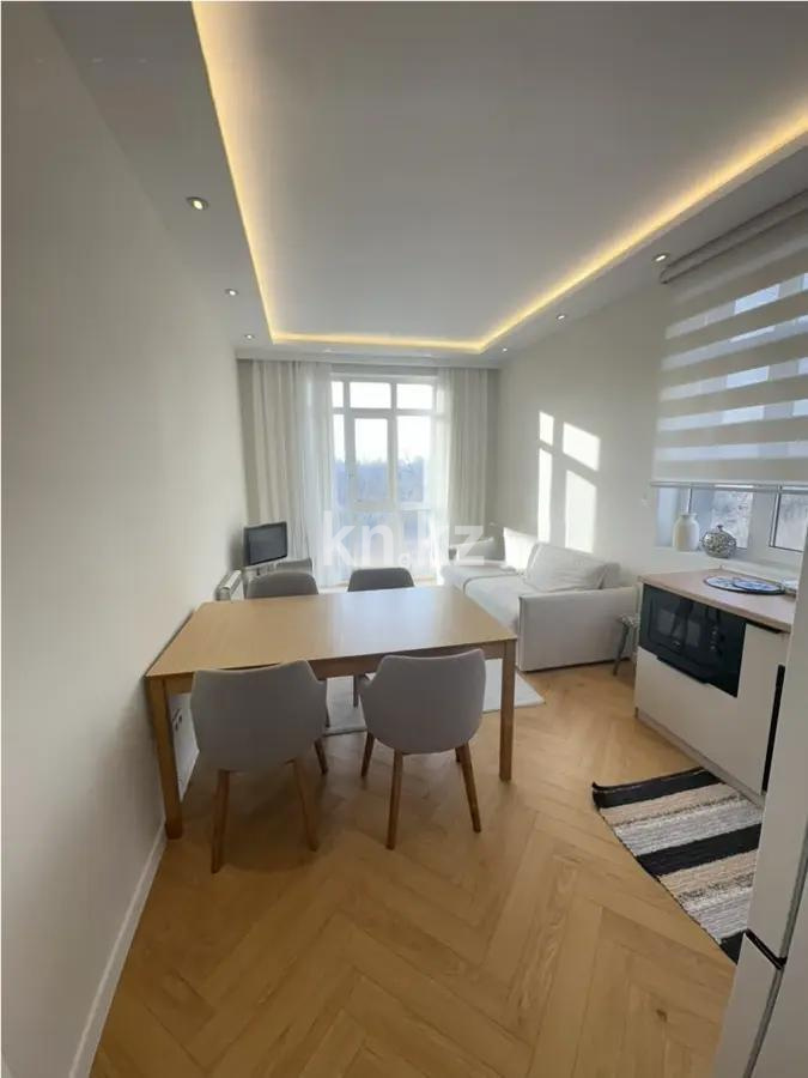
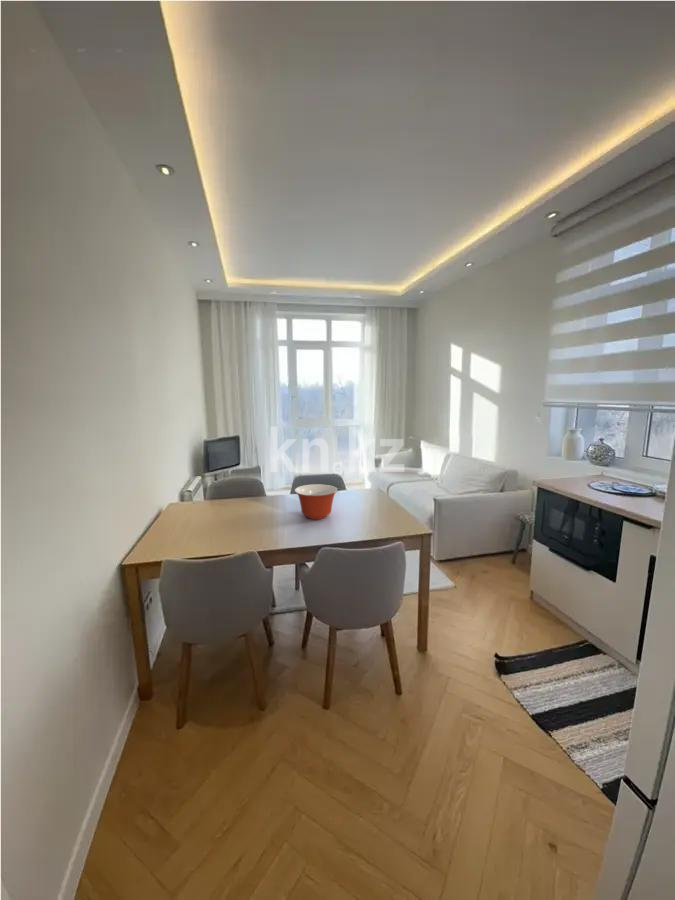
+ mixing bowl [294,483,338,520]
